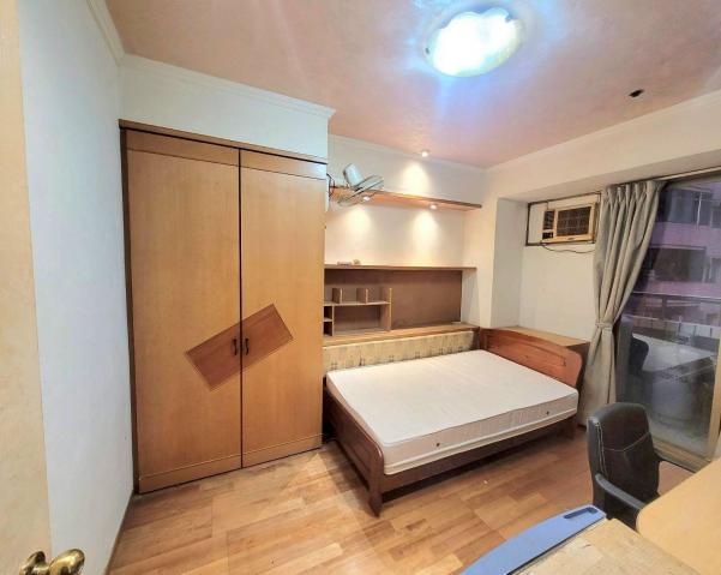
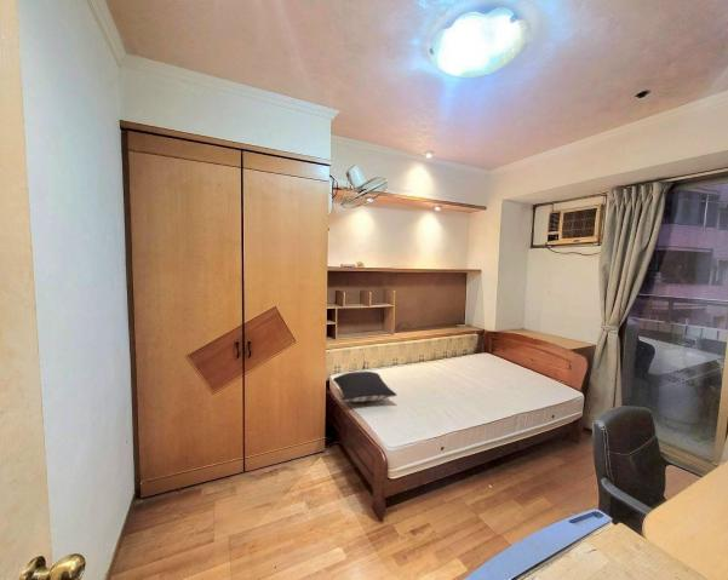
+ pillow [332,371,399,403]
